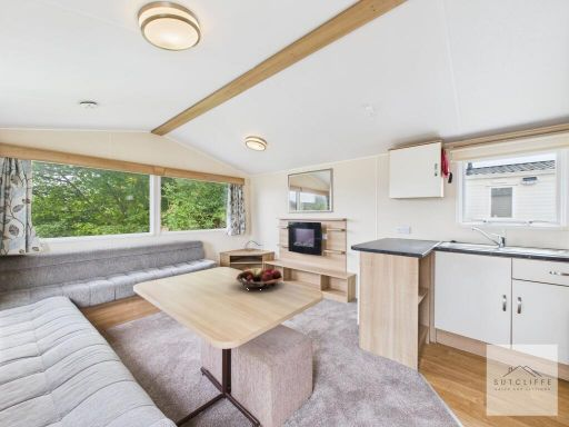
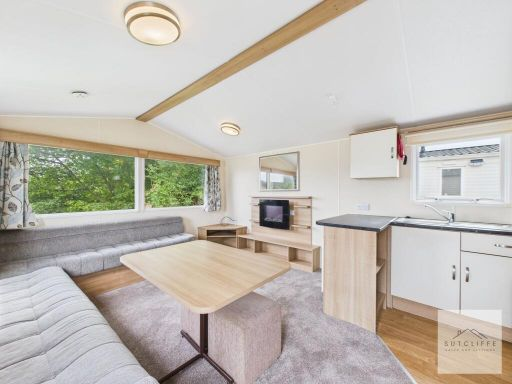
- fruit basket [234,266,283,290]
